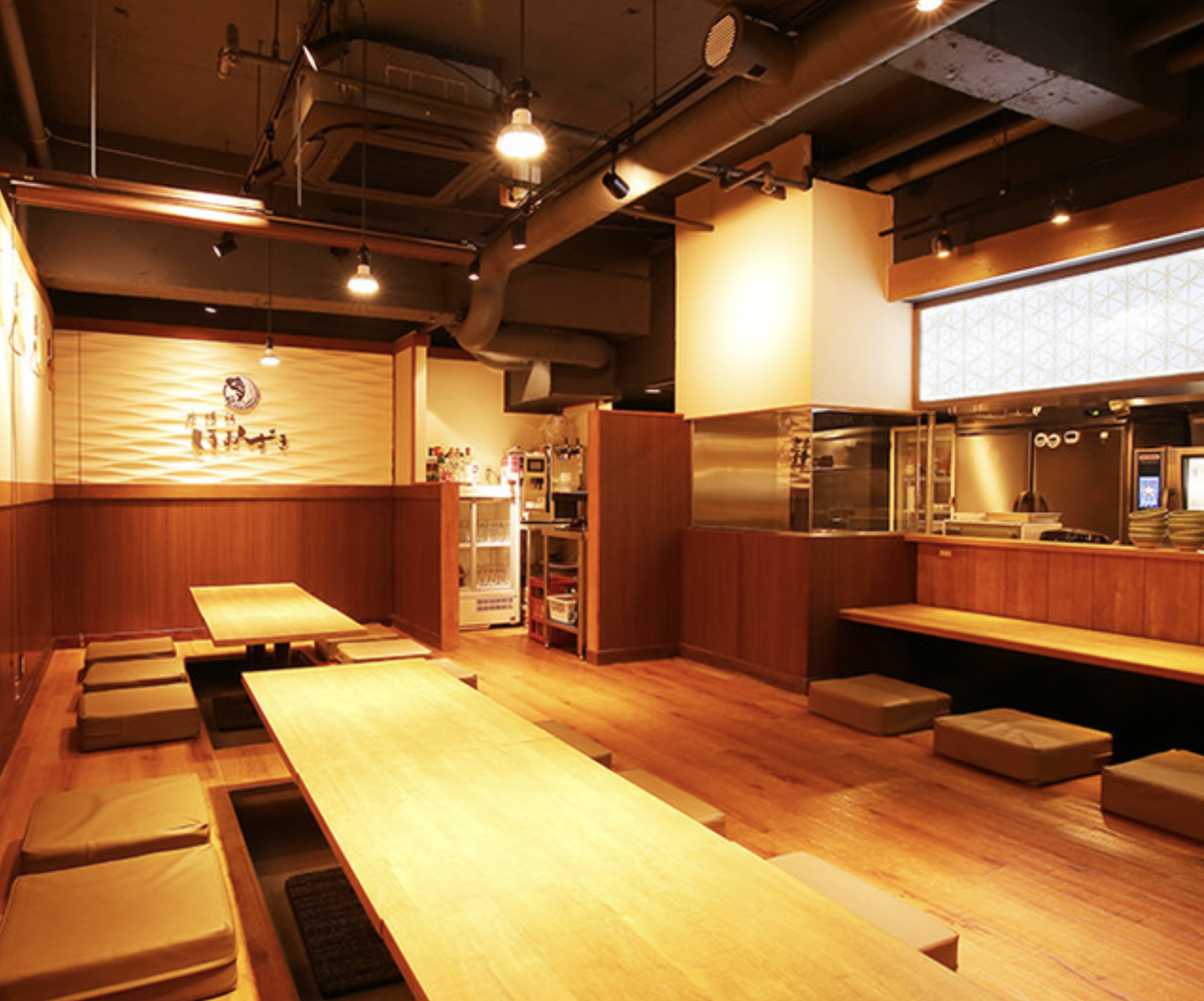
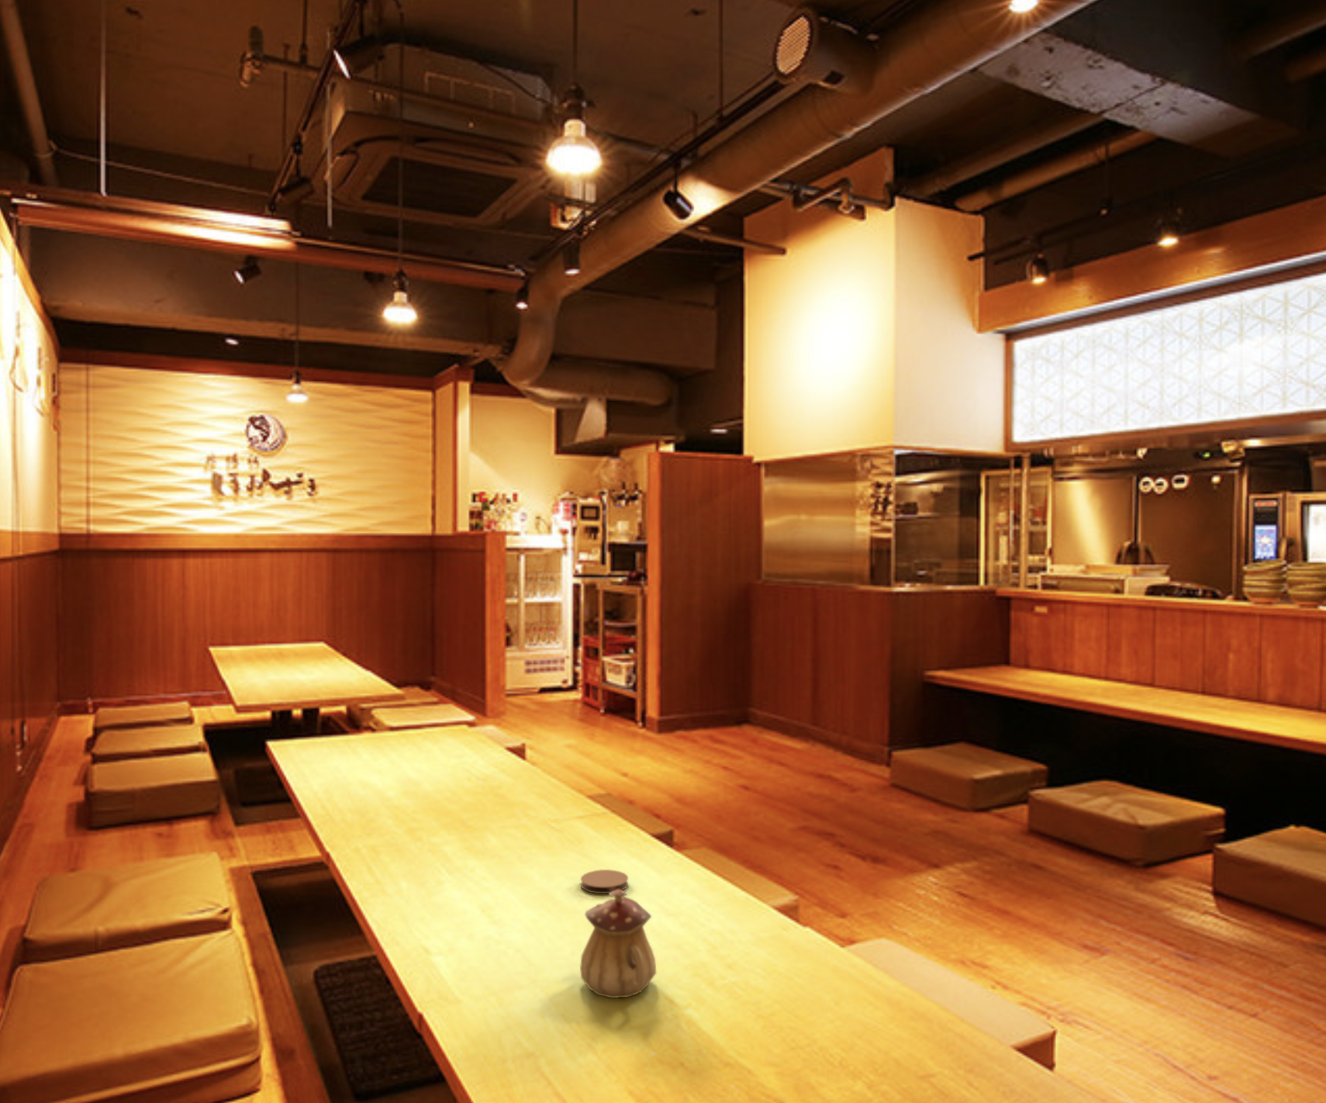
+ teapot [579,889,656,999]
+ coaster [580,868,629,895]
